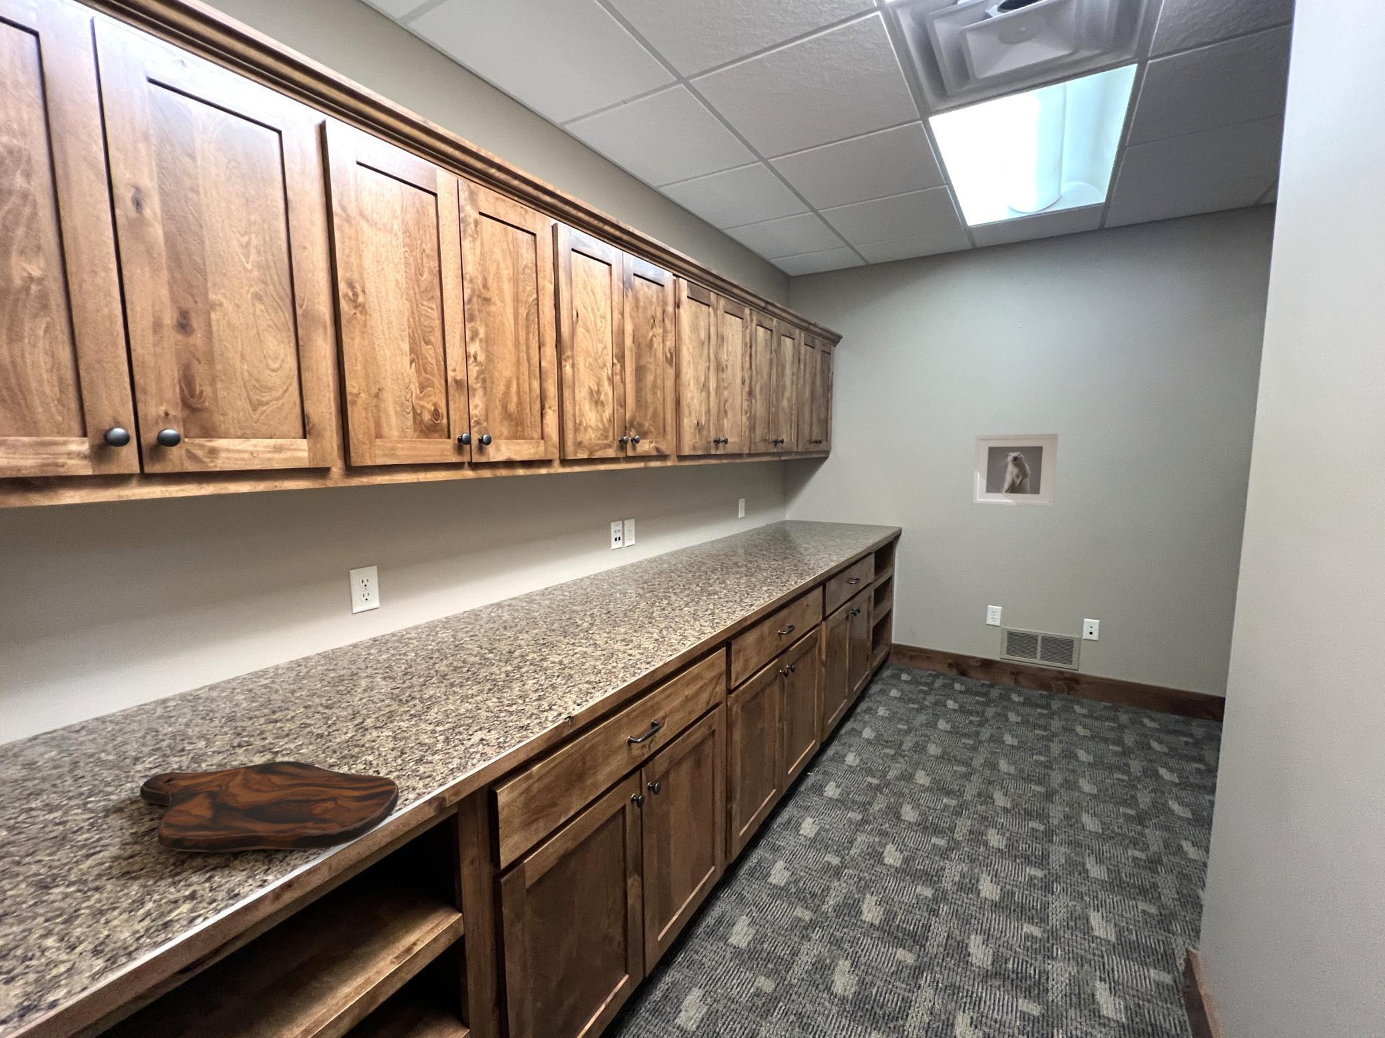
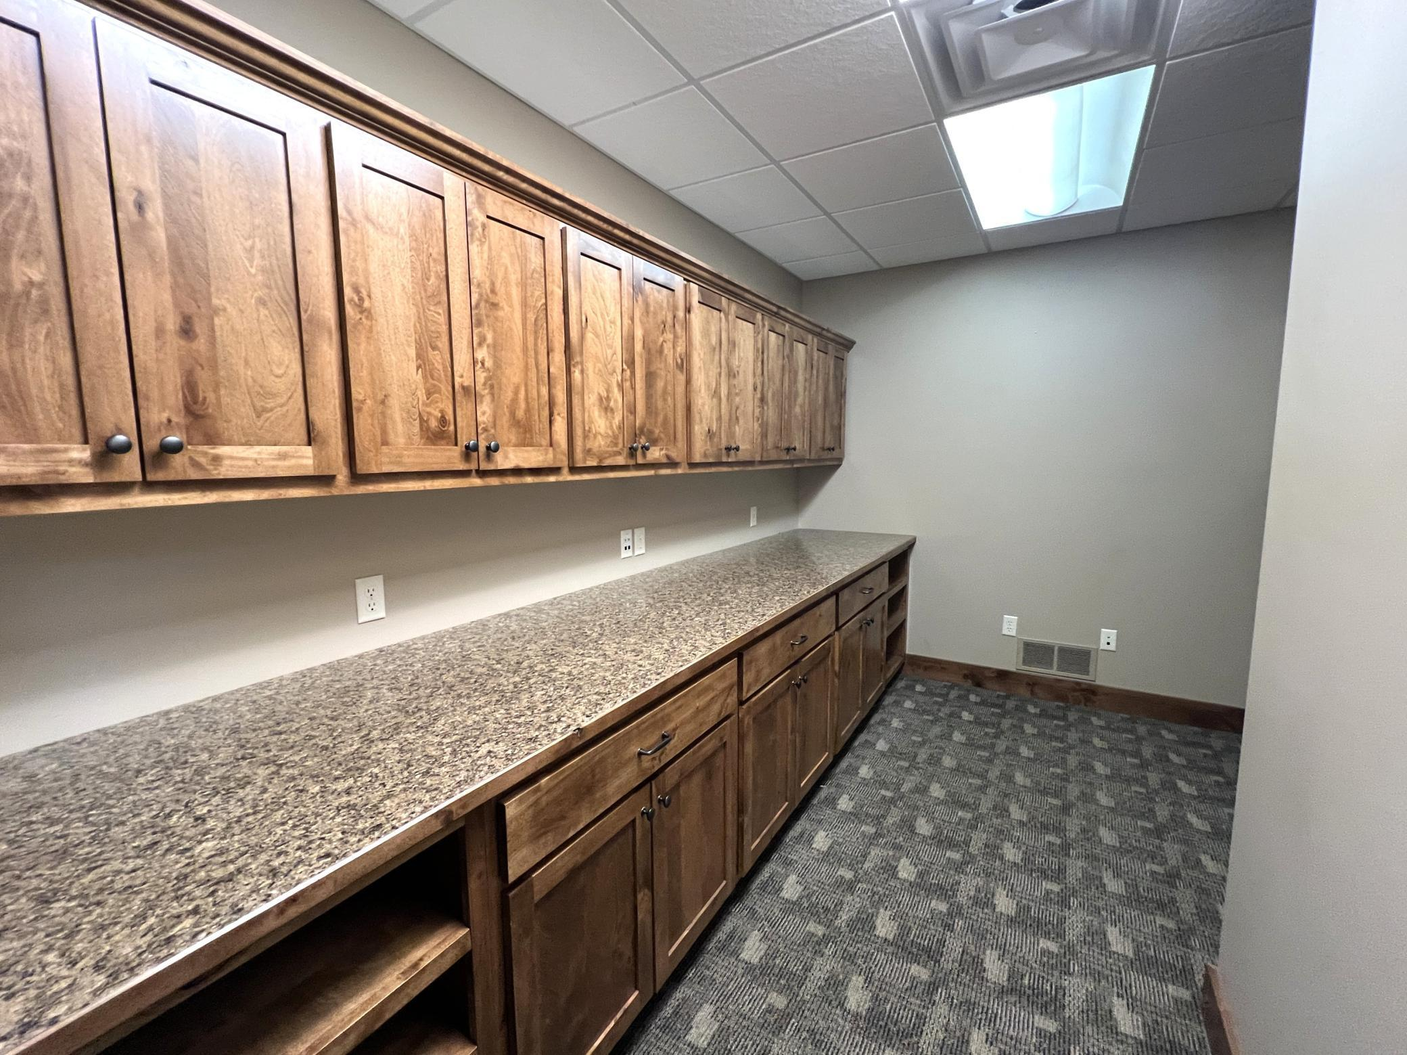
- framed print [972,433,1059,507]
- cutting board [140,760,399,853]
